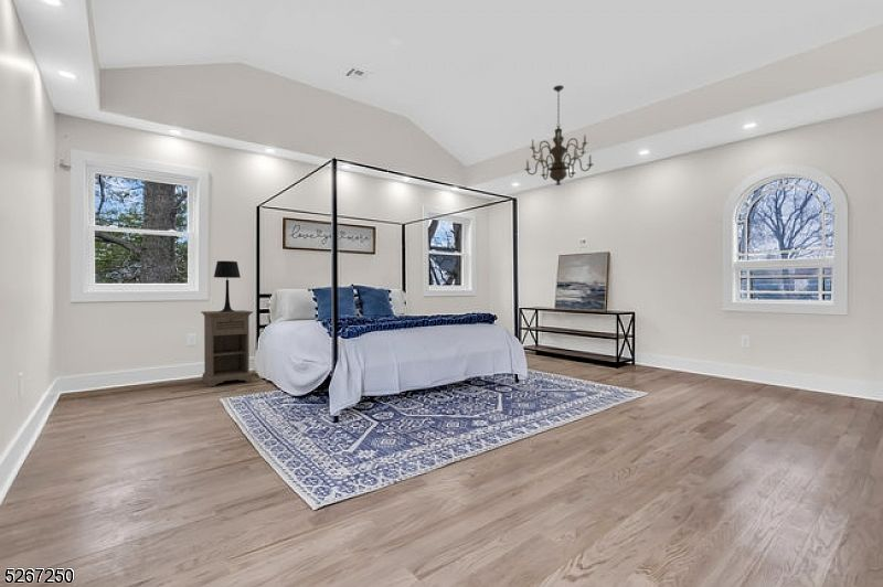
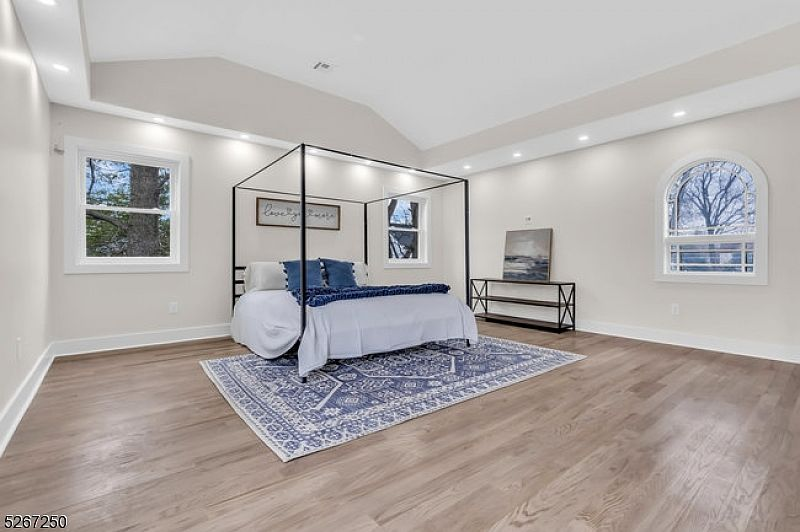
- chandelier [523,84,595,186]
- nightstand [200,309,254,387]
- table lamp [213,260,242,312]
